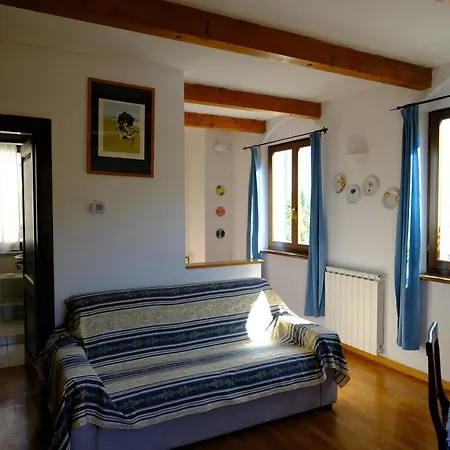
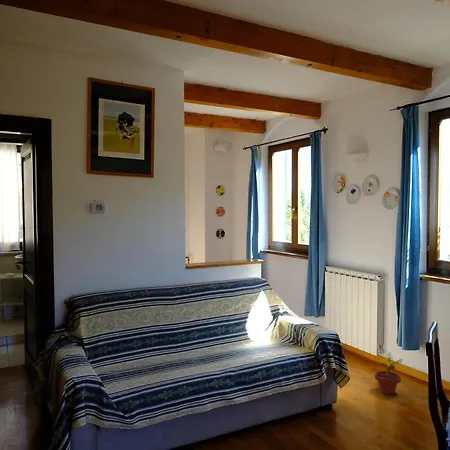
+ potted plant [374,351,404,395]
